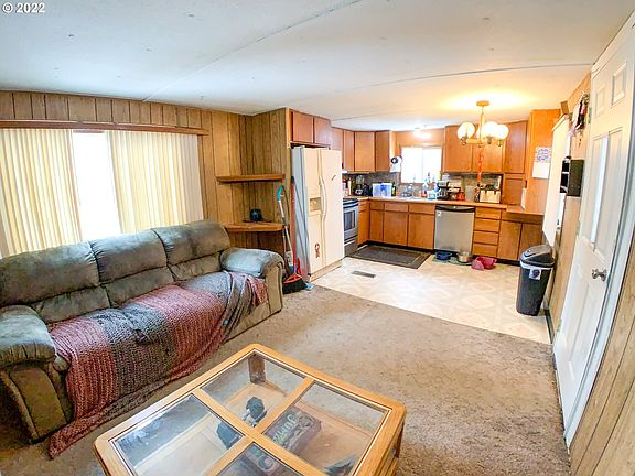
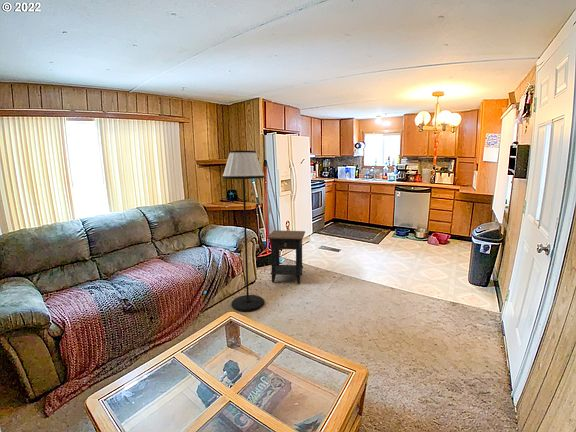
+ floor lamp [221,150,265,312]
+ side table [266,229,306,285]
